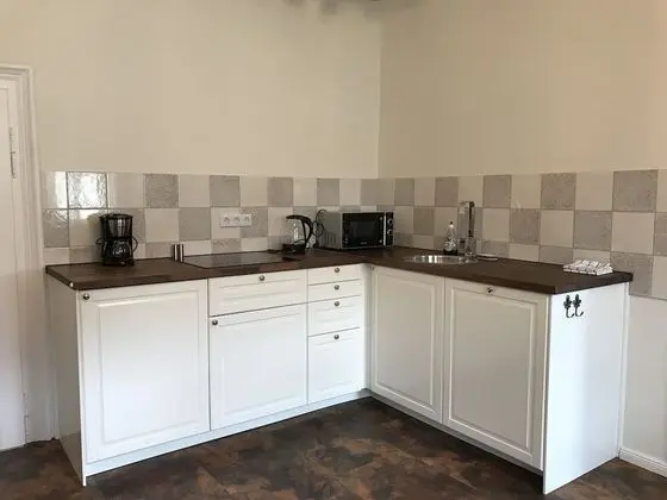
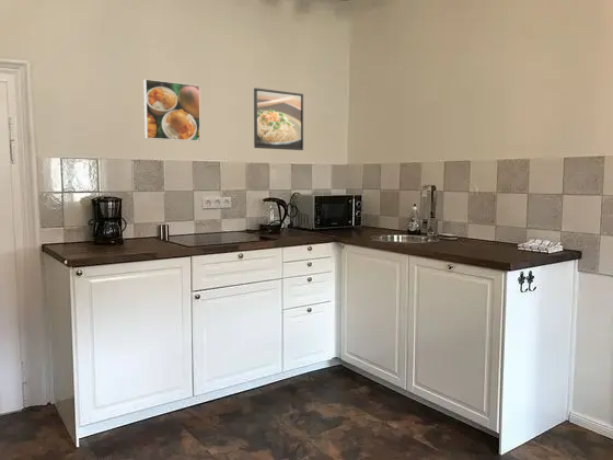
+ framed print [142,78,201,142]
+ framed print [253,87,304,151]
